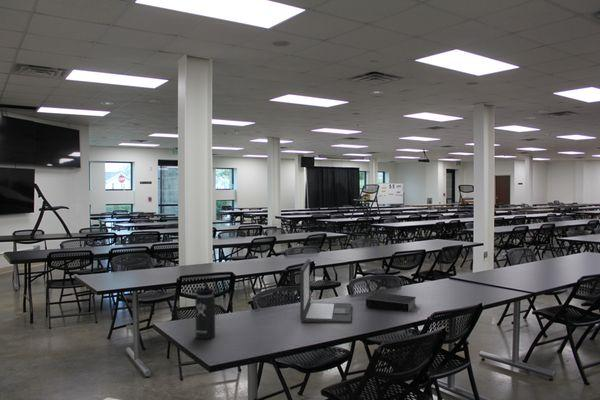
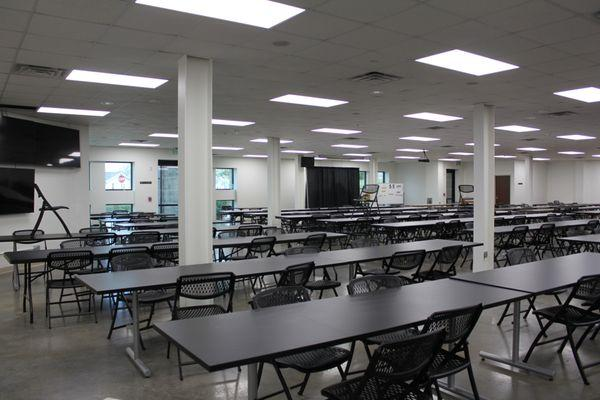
- book [365,292,417,313]
- laptop [299,258,352,324]
- thermos bottle [191,279,216,340]
